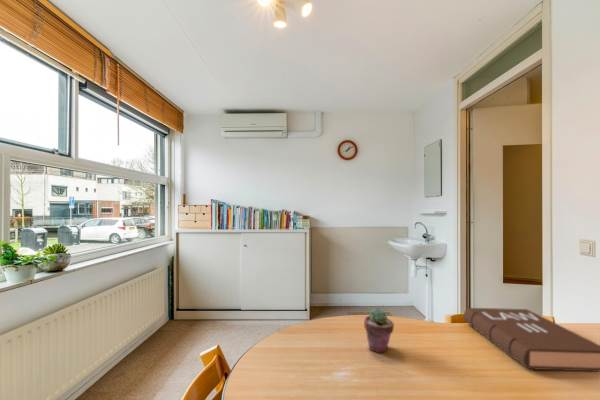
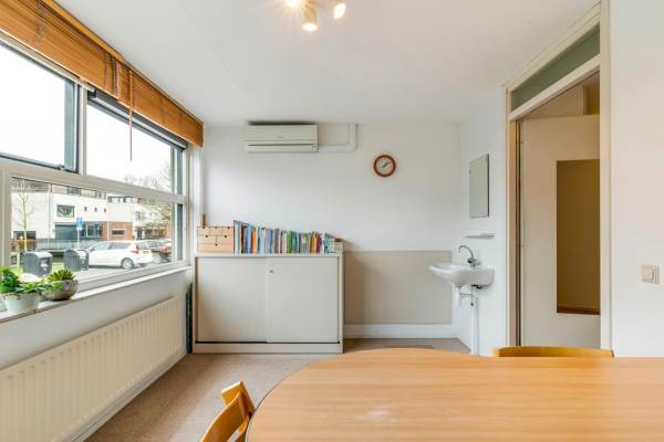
- book [463,307,600,372]
- potted succulent [363,307,395,354]
